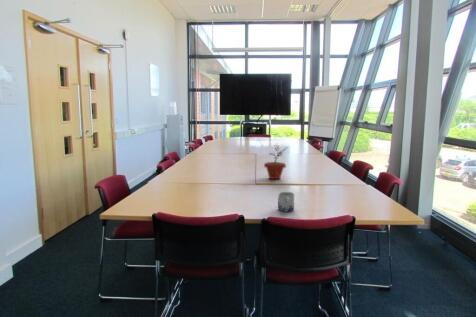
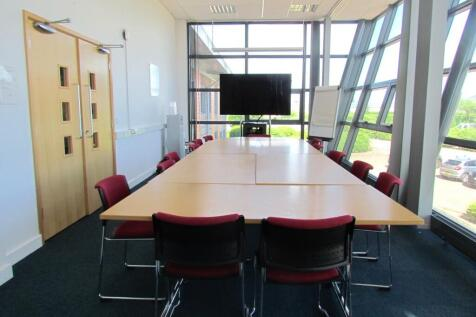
- potted plant [263,143,289,180]
- mug [277,191,295,213]
